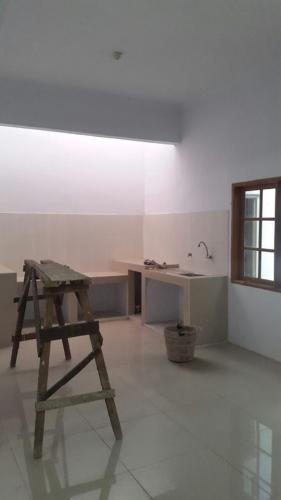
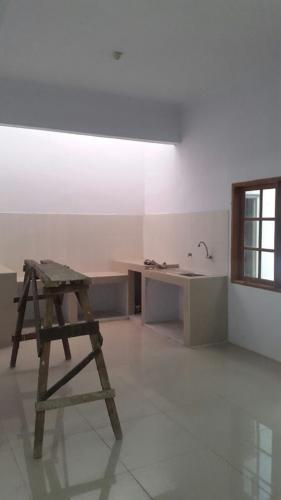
- bucket [162,322,203,363]
